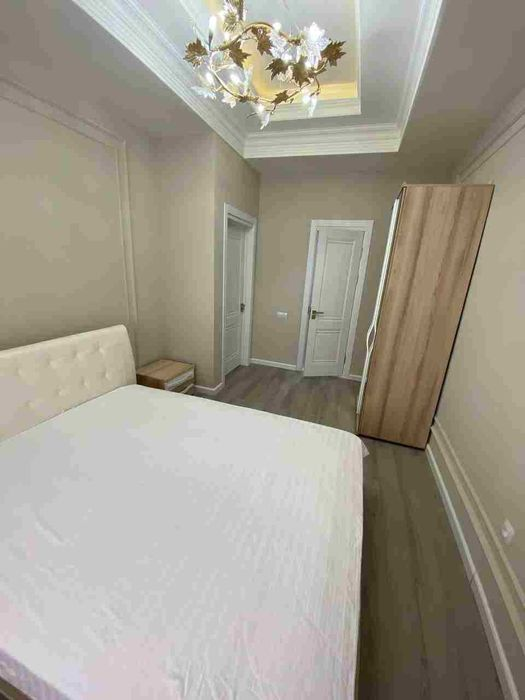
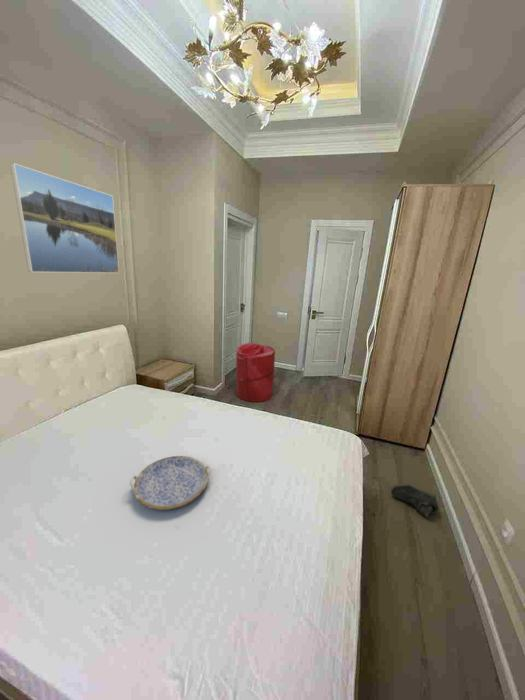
+ laundry hamper [235,342,276,403]
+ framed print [9,162,120,274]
+ sneaker [390,483,439,518]
+ serving tray [129,455,212,511]
